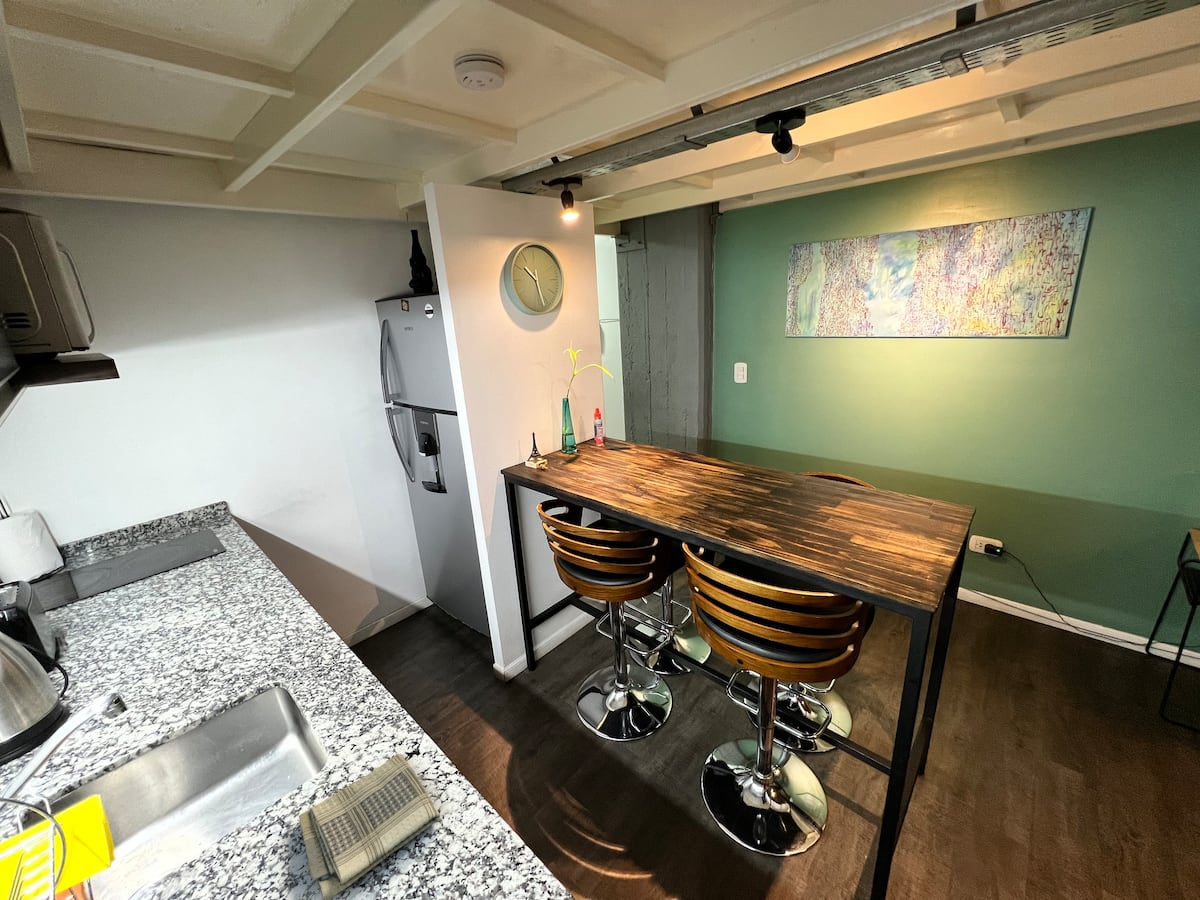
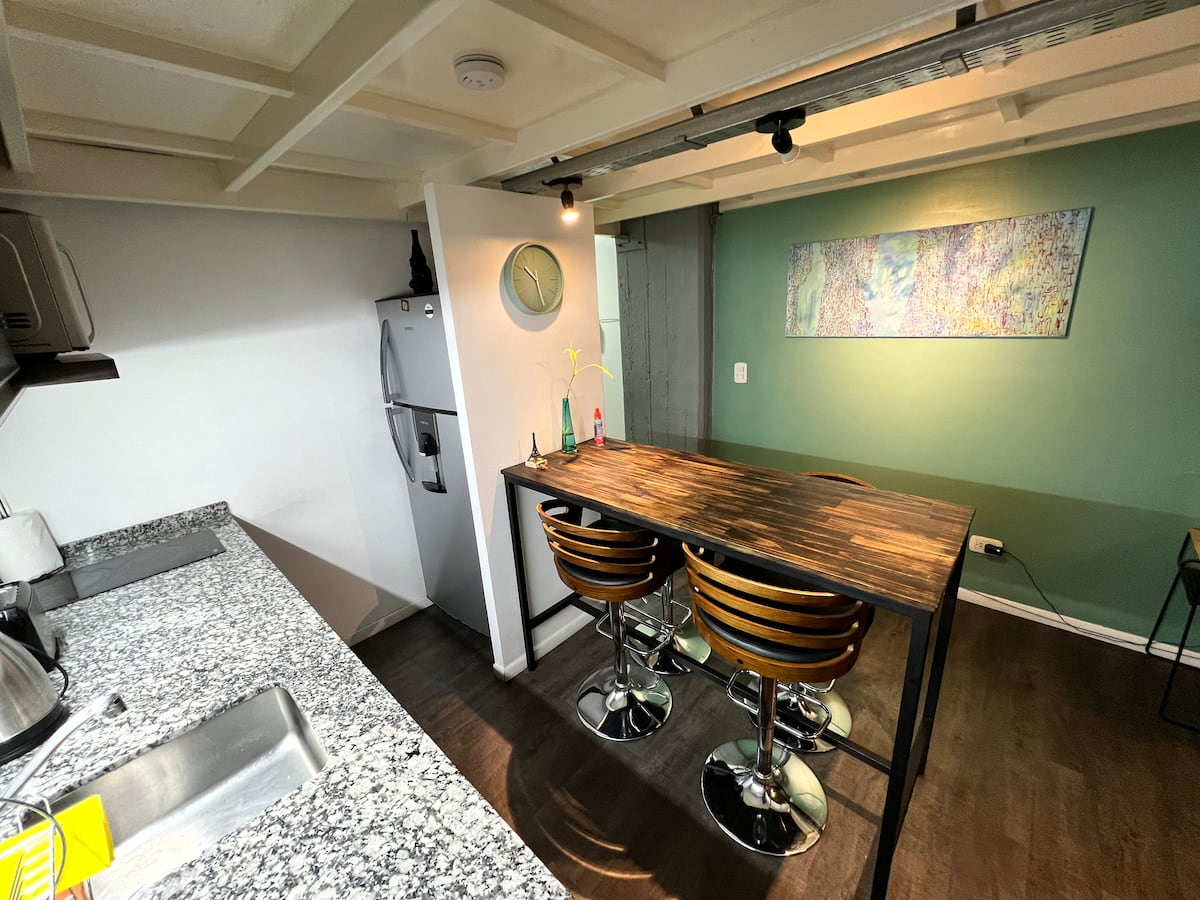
- dish towel [298,753,441,900]
